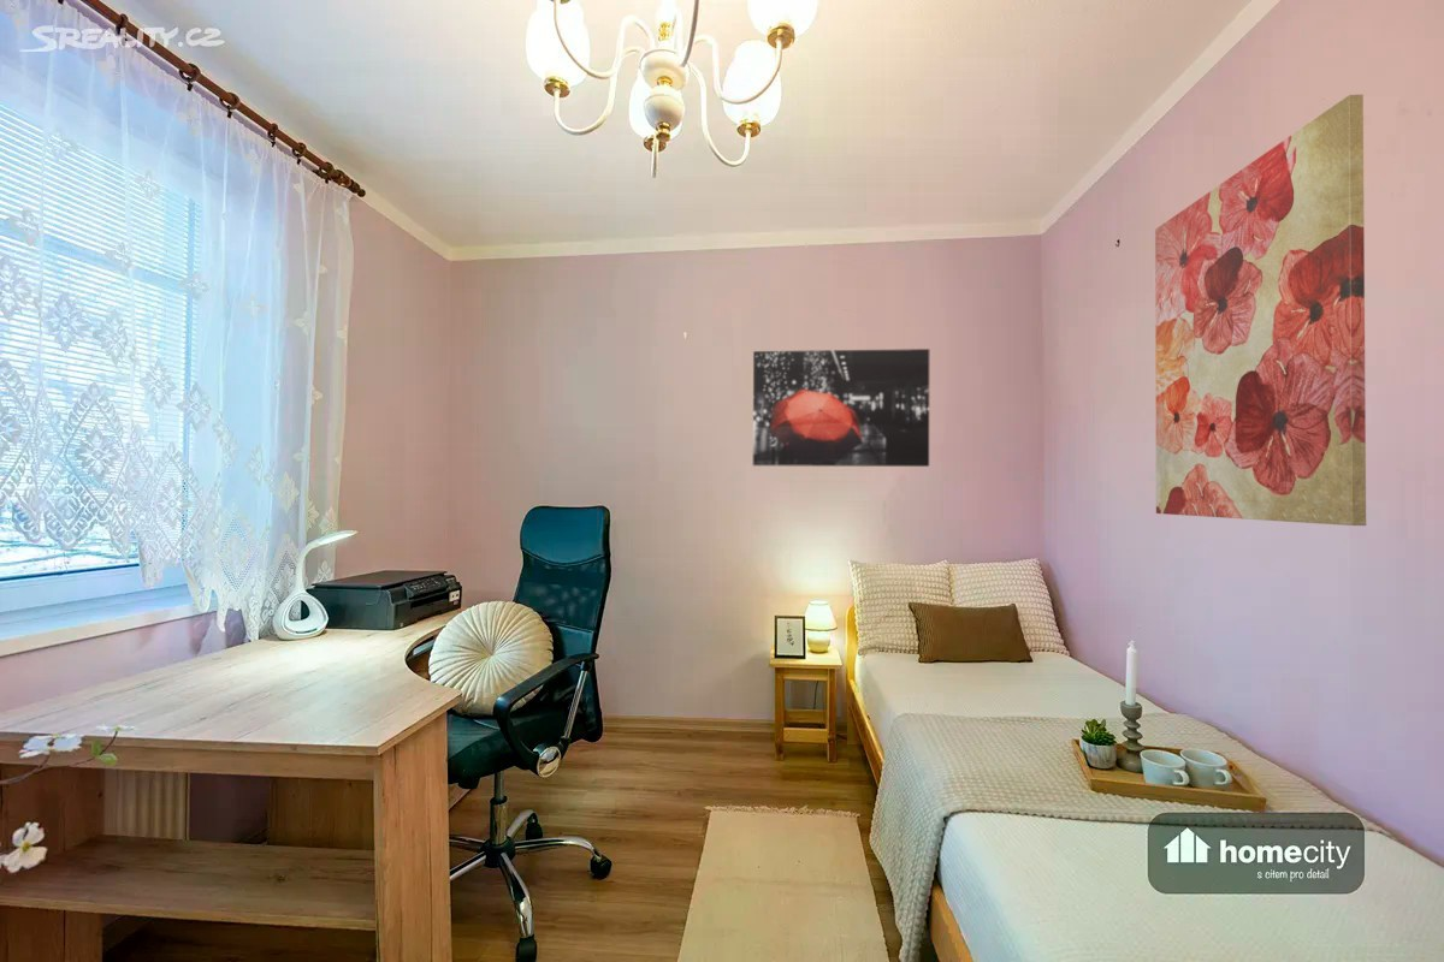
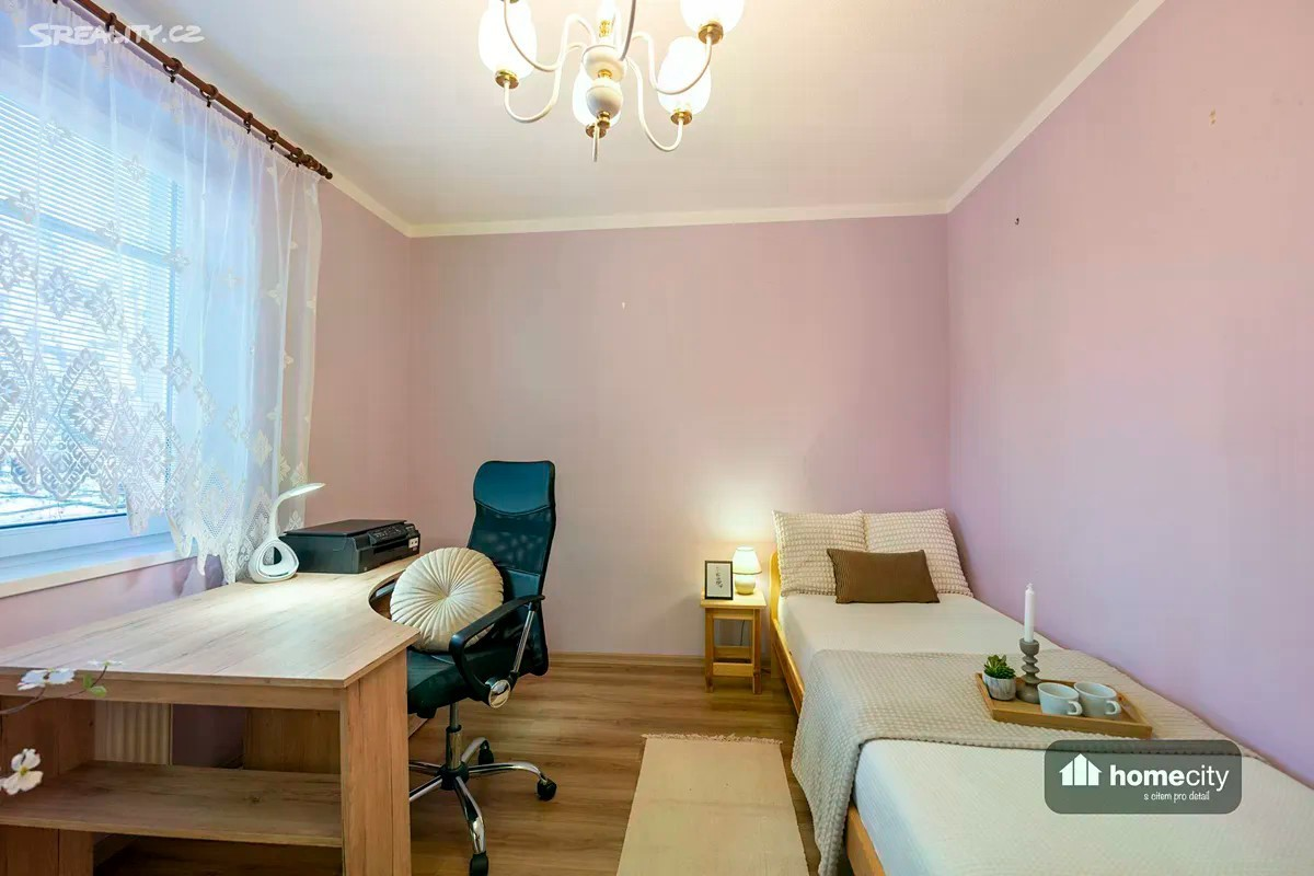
- wall art [1154,94,1367,527]
- wall art [752,348,930,468]
